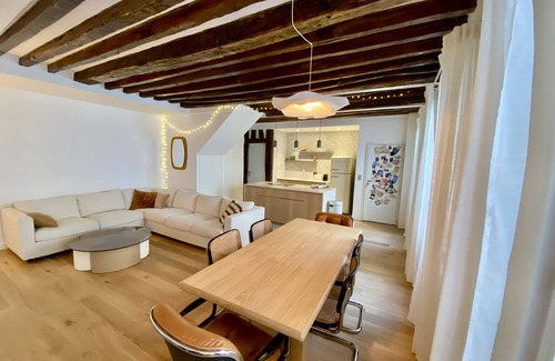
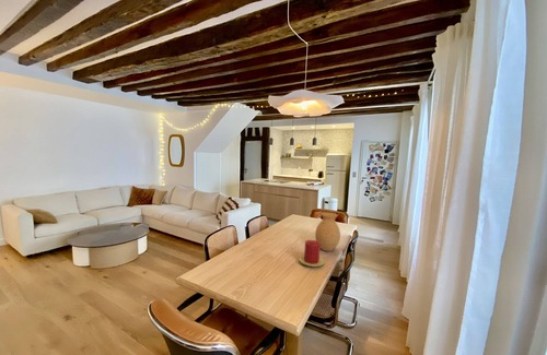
+ vase [314,212,341,252]
+ candle [298,239,325,268]
